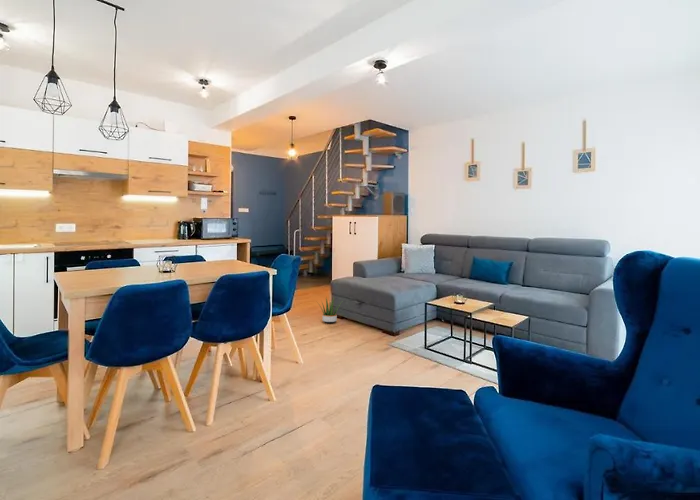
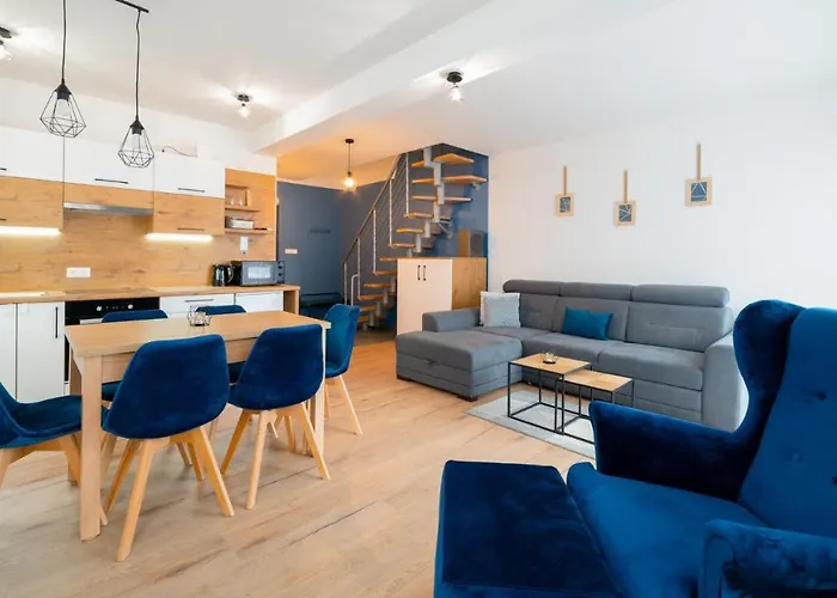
- potted plant [316,296,342,324]
